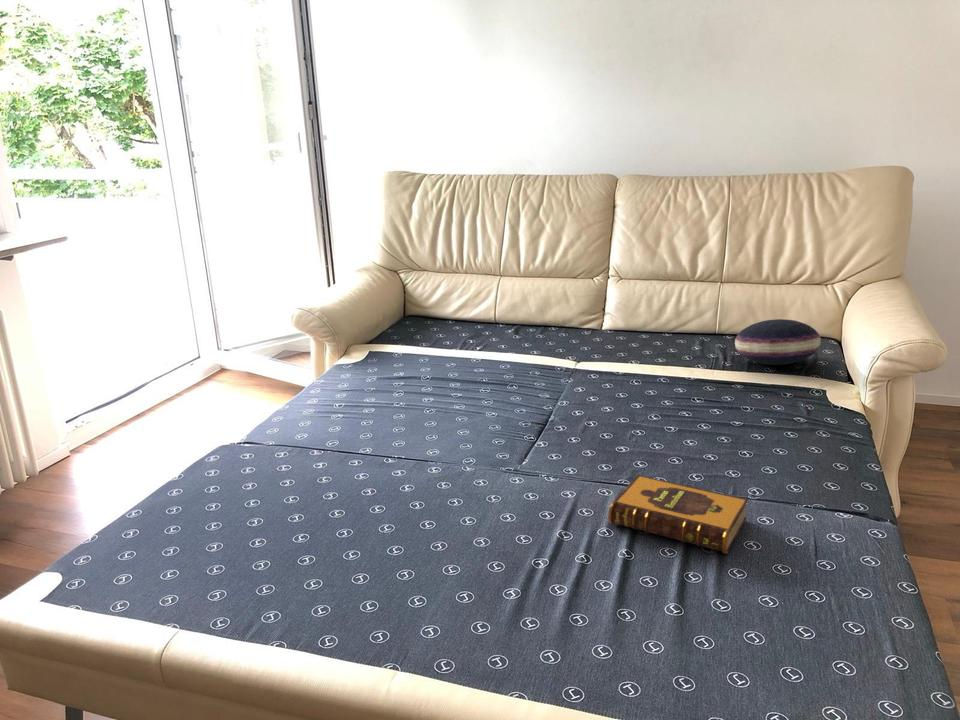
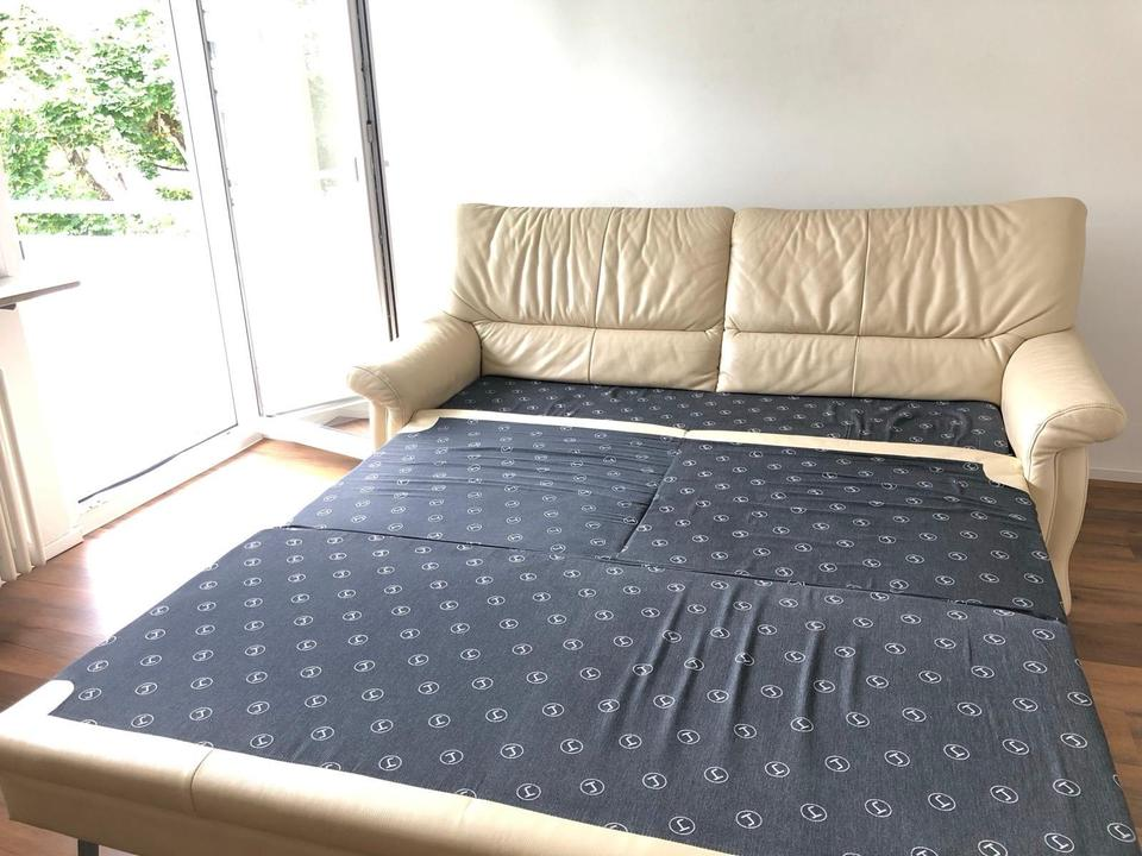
- hardback book [607,474,749,554]
- cushion [734,318,822,366]
